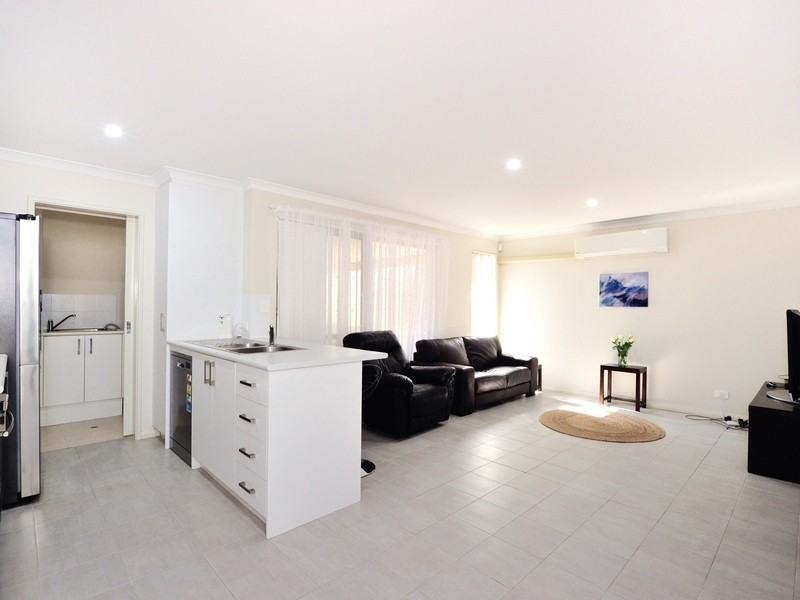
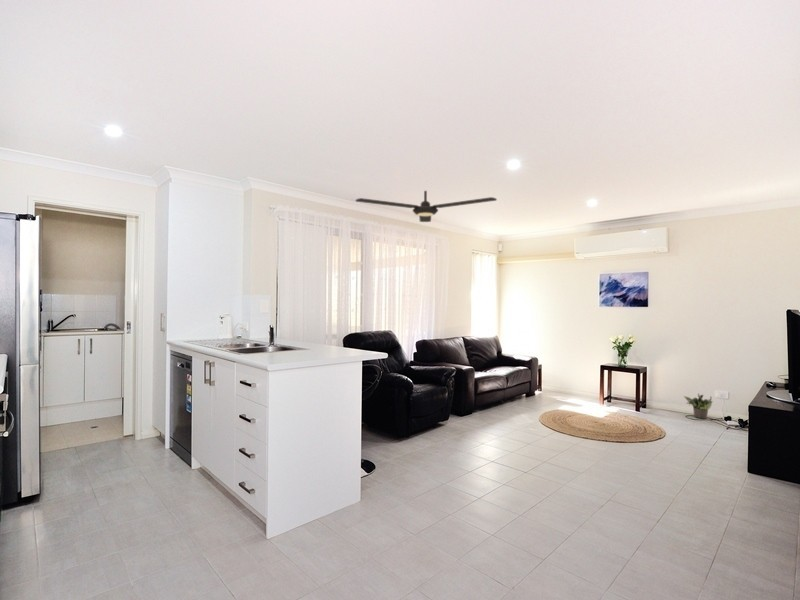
+ ceiling fan [354,190,498,223]
+ potted plant [682,392,714,419]
